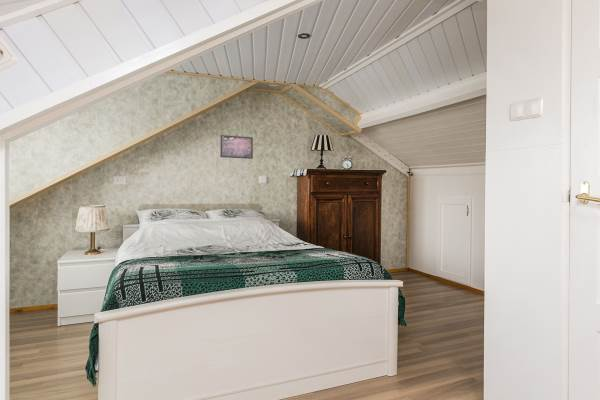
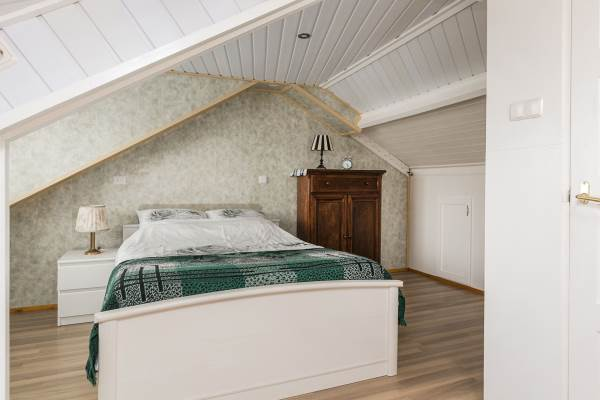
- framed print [219,134,254,160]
